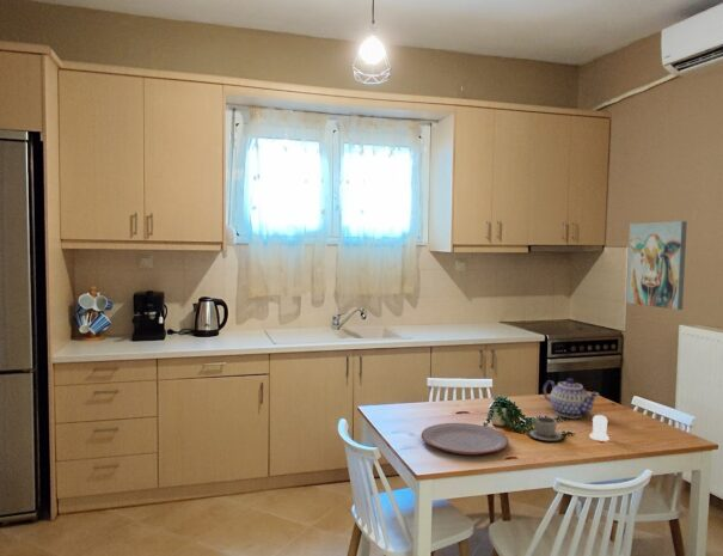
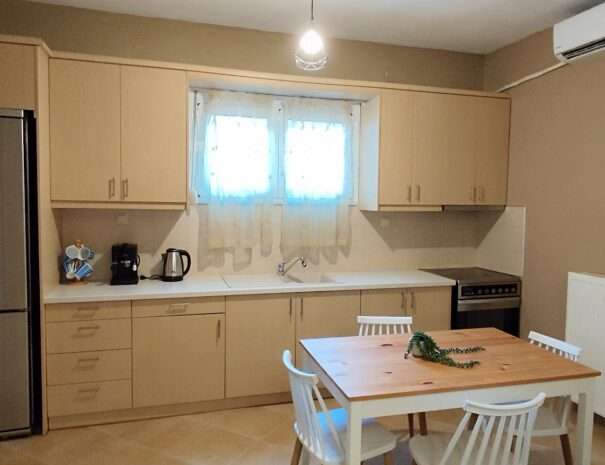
- wall art [625,220,688,311]
- salt shaker [589,414,611,442]
- cup [527,416,564,442]
- teapot [541,377,600,418]
- plate [421,422,510,456]
